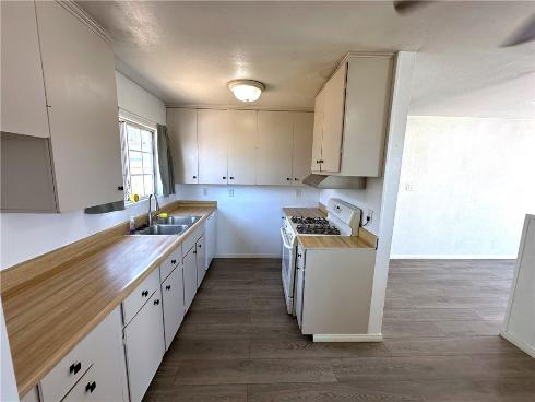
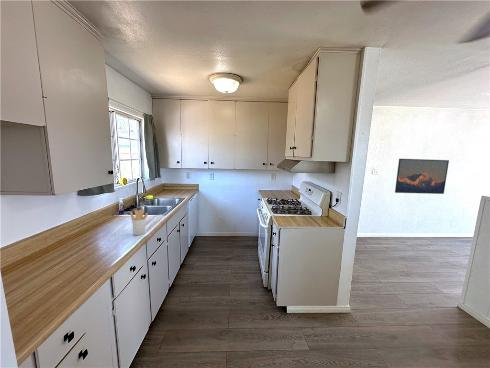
+ utensil holder [129,209,149,236]
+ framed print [394,158,450,195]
